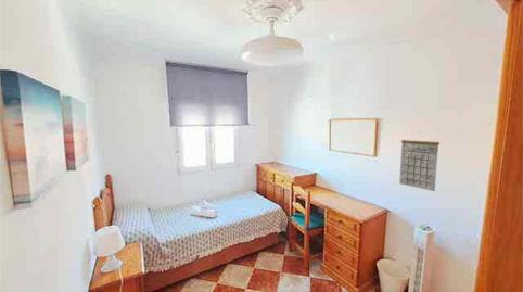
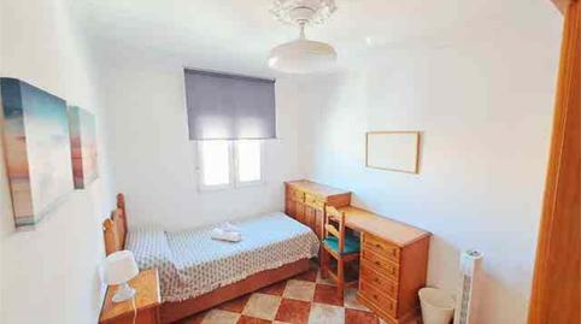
- calendar [398,129,441,192]
